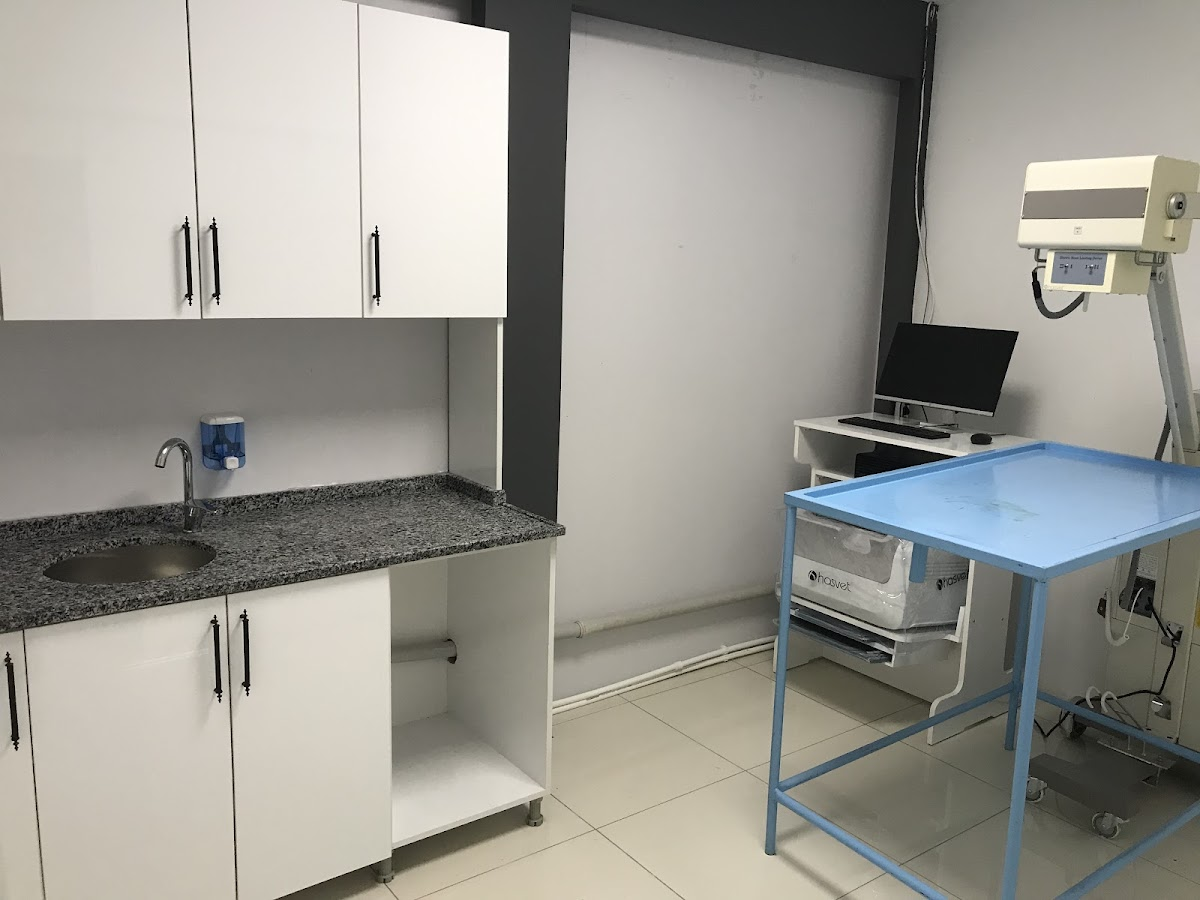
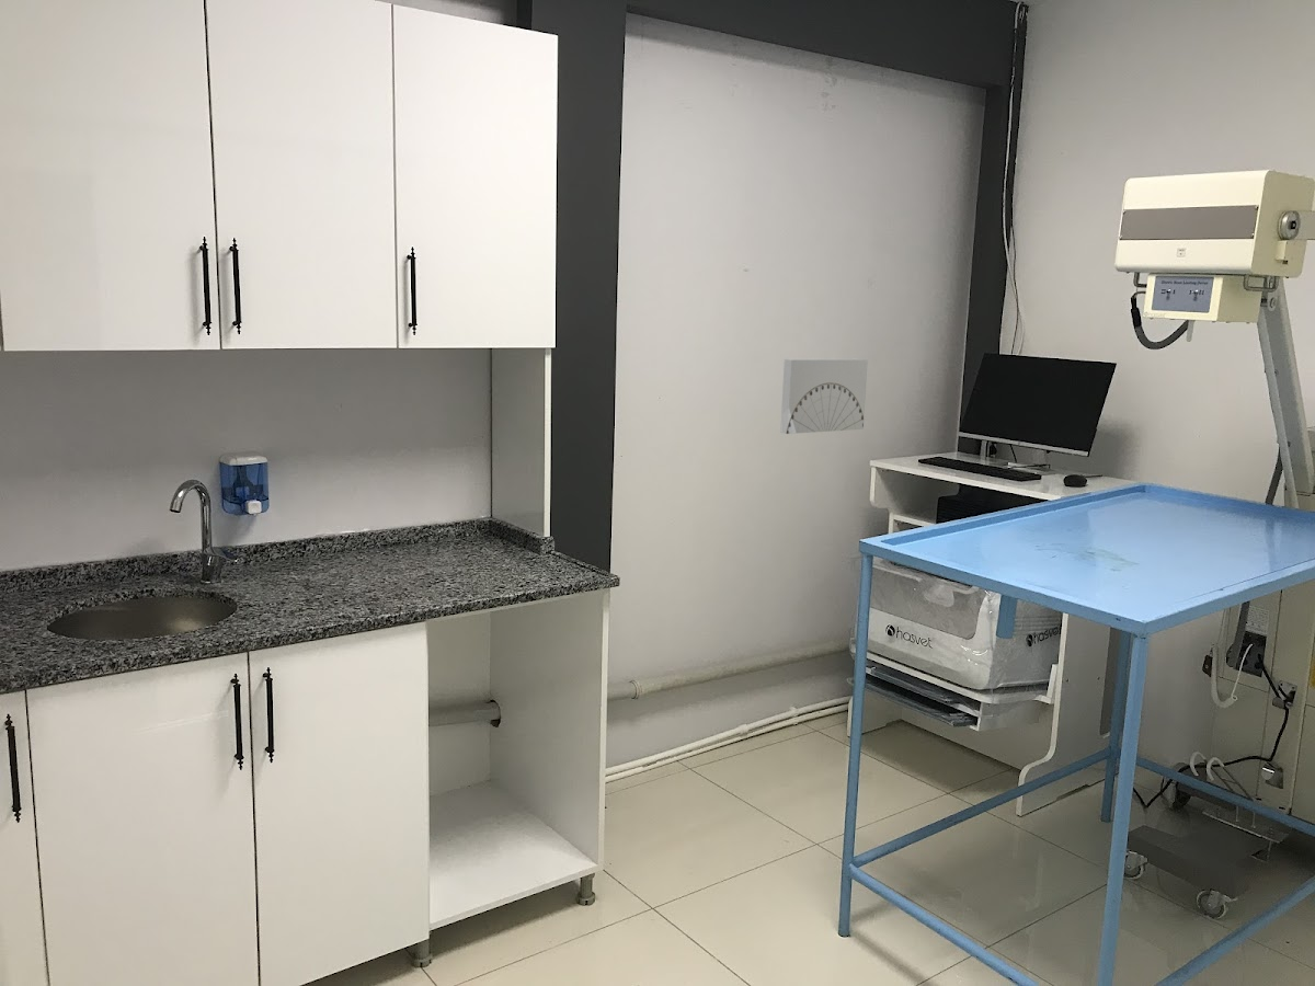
+ wall art [779,358,869,435]
